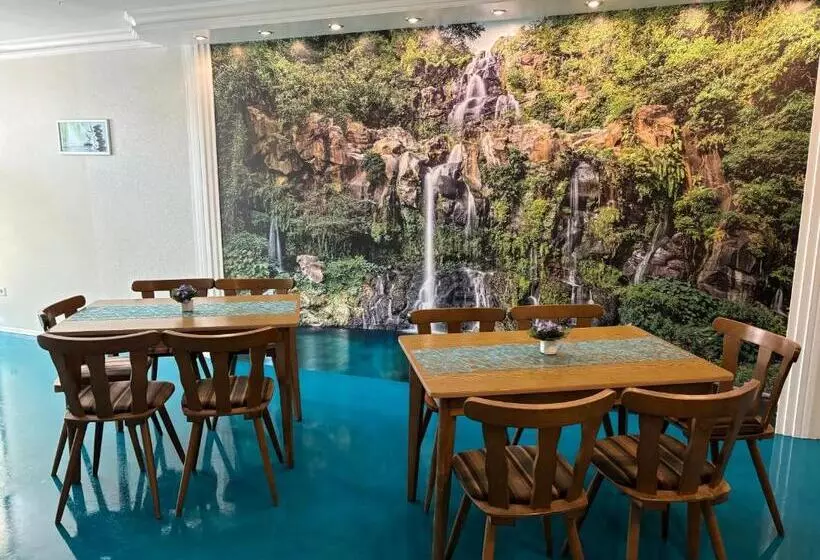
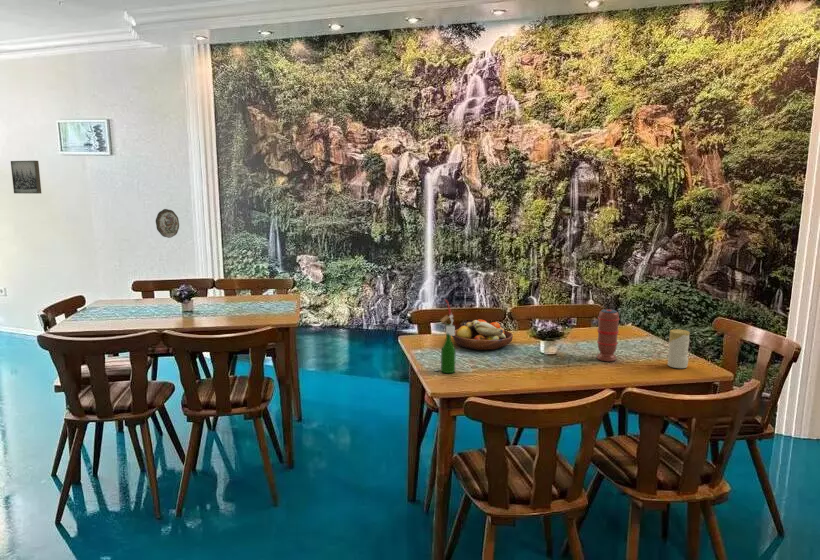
+ candle [667,328,691,369]
+ decorative plate [155,208,180,239]
+ fruit bowl [451,318,514,351]
+ wine bottle [433,298,456,374]
+ spice grinder [596,308,620,363]
+ wall art [10,160,42,195]
